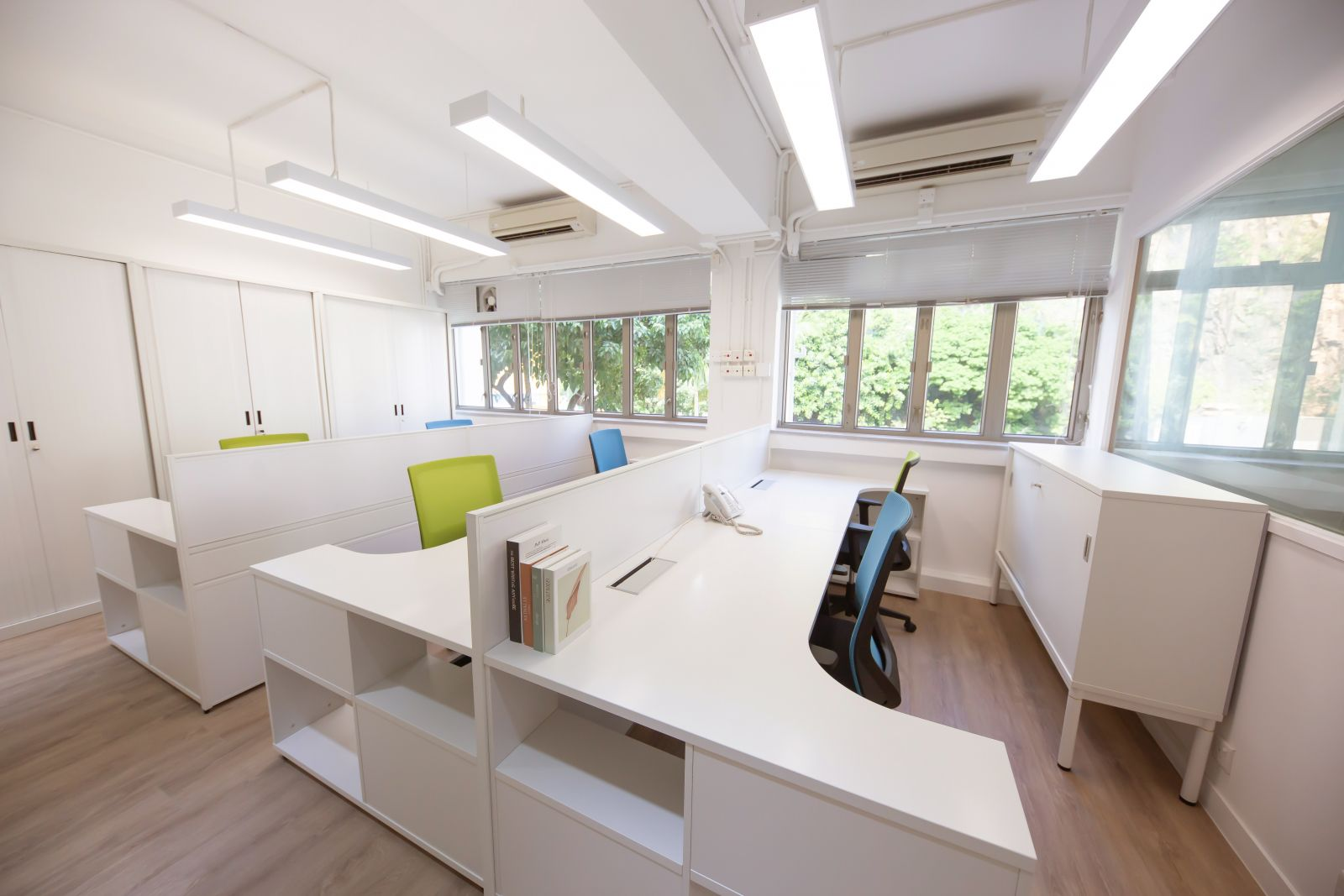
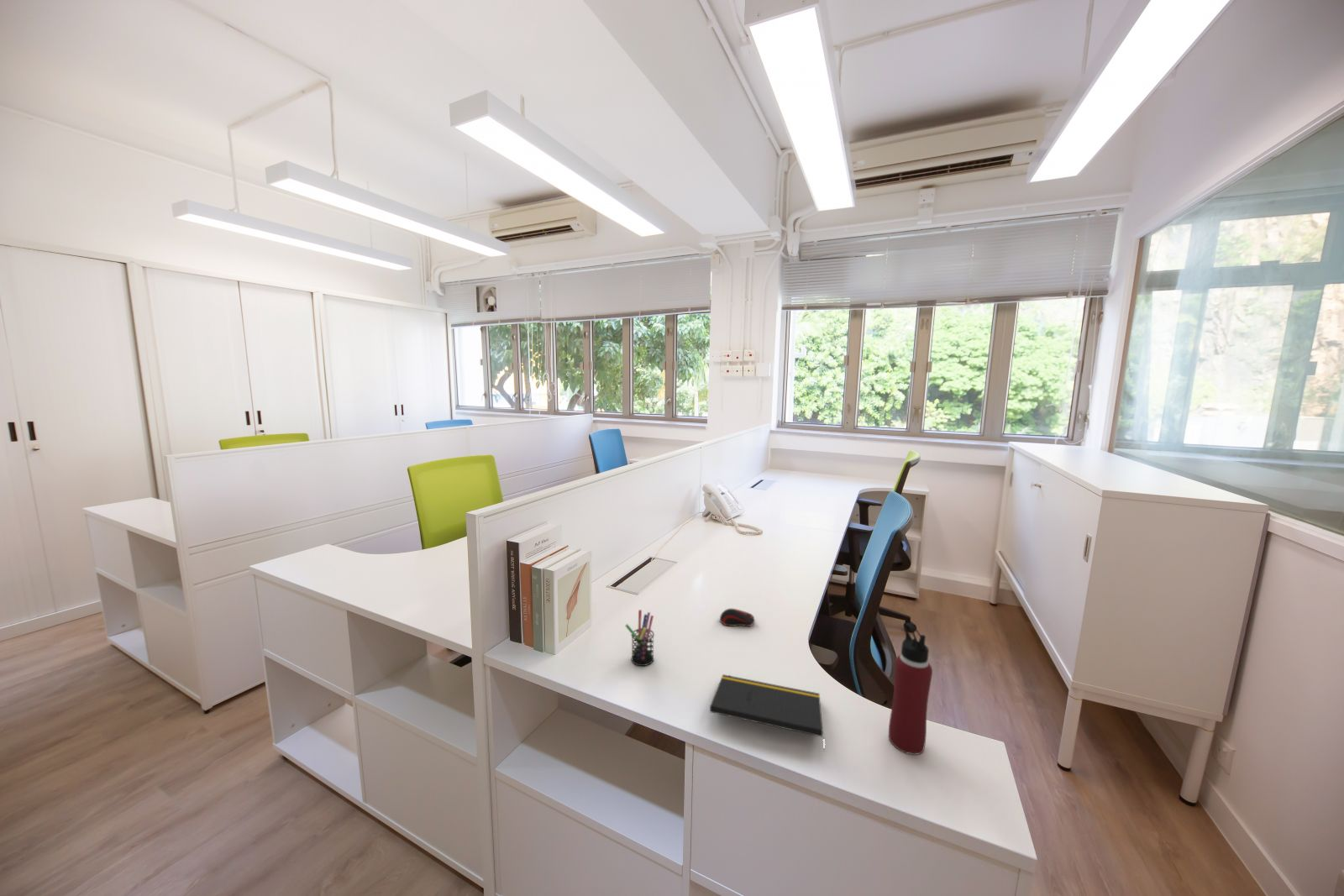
+ pen holder [625,609,655,667]
+ notepad [709,673,826,752]
+ water bottle [888,622,933,756]
+ computer mouse [719,608,756,627]
